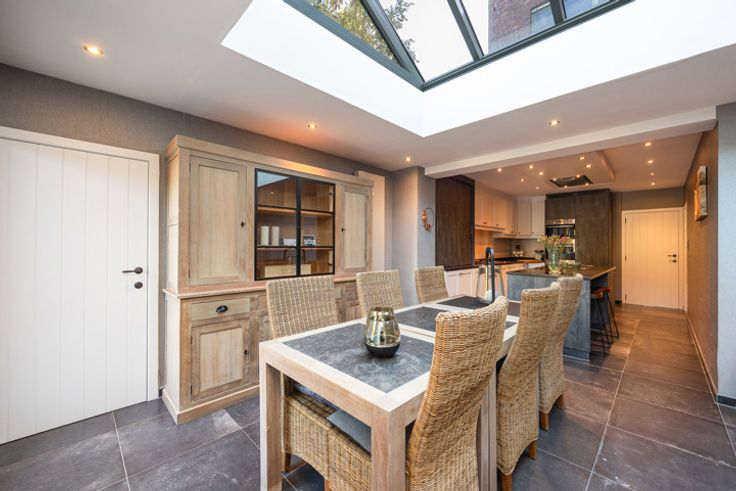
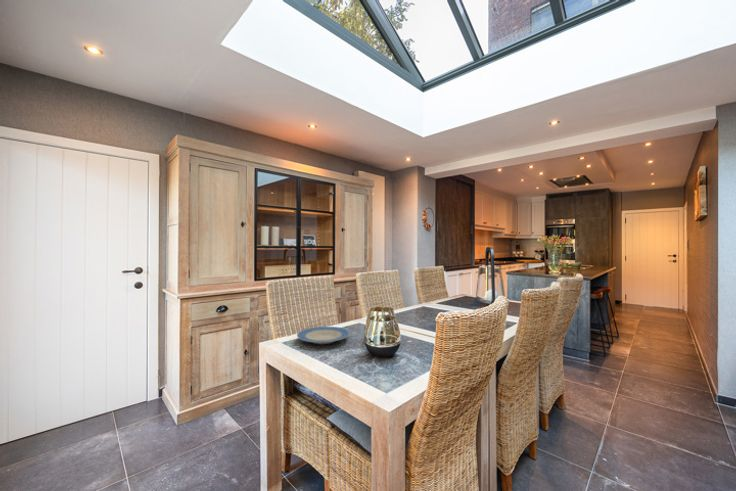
+ plate [296,326,350,345]
